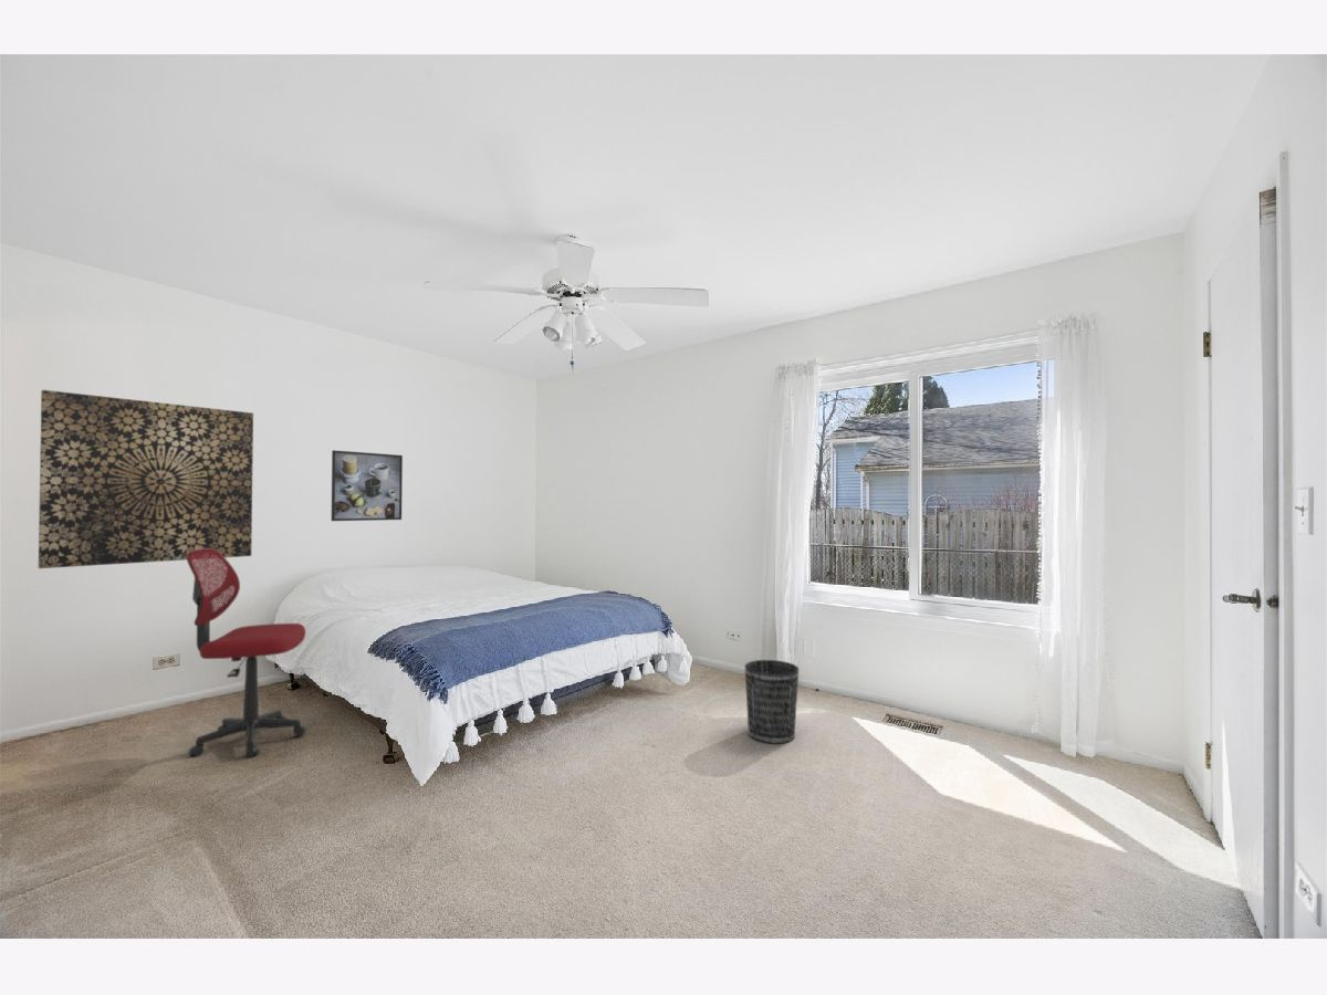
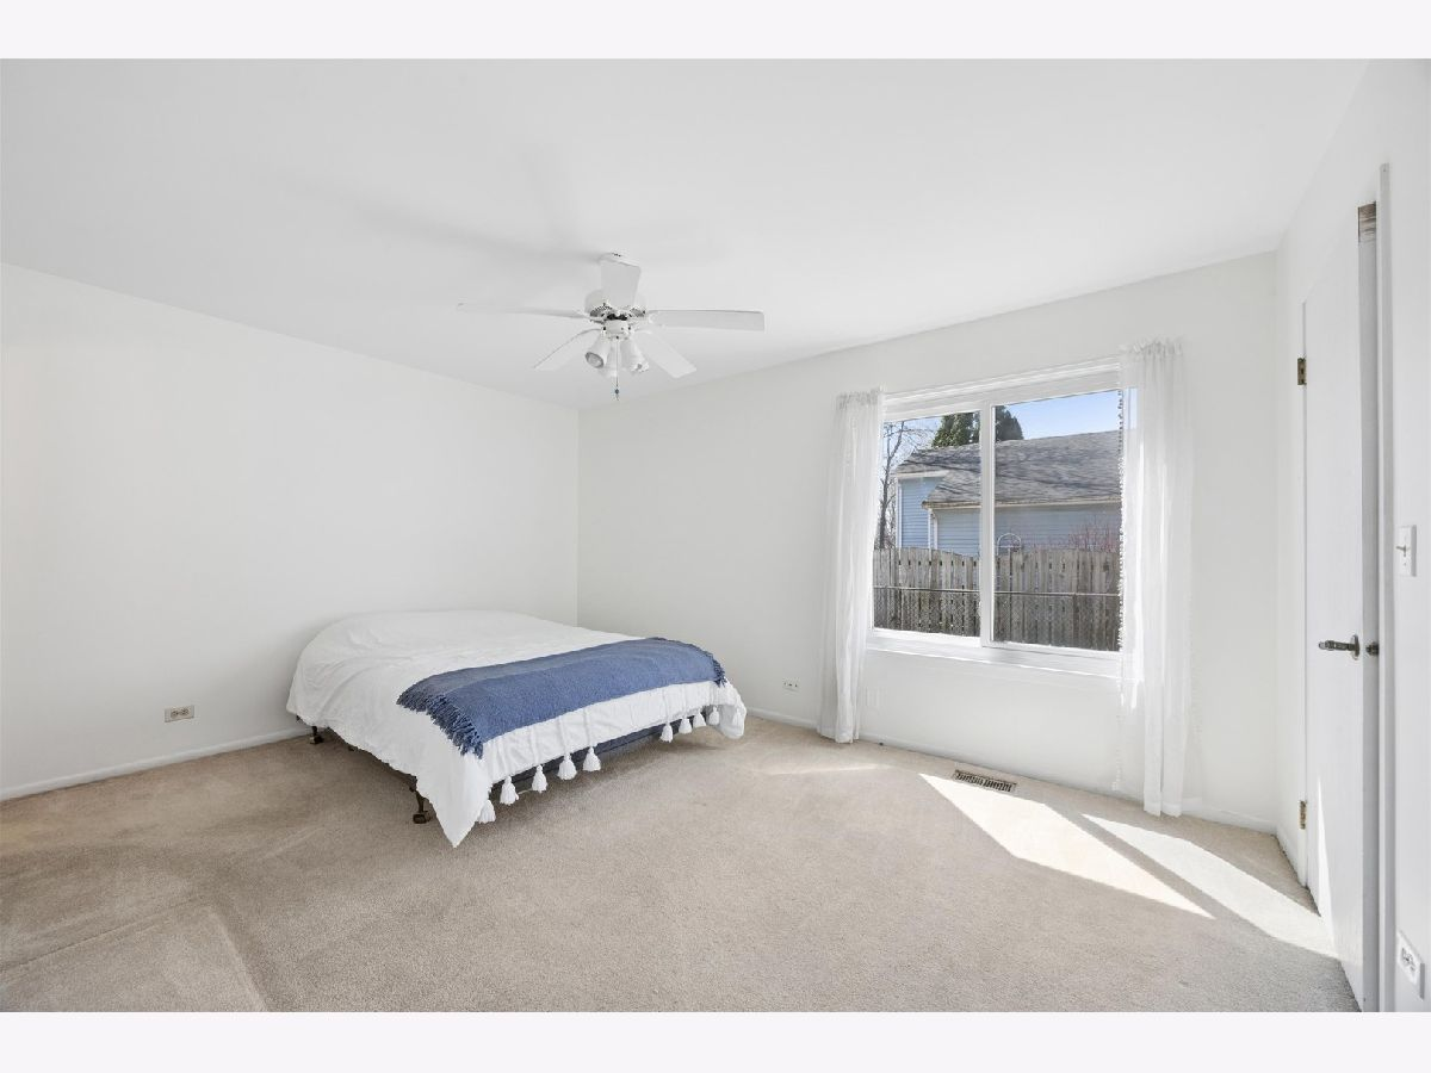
- wastebasket [744,659,800,745]
- wall art [38,389,254,569]
- chair [186,548,307,758]
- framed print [331,449,404,522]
